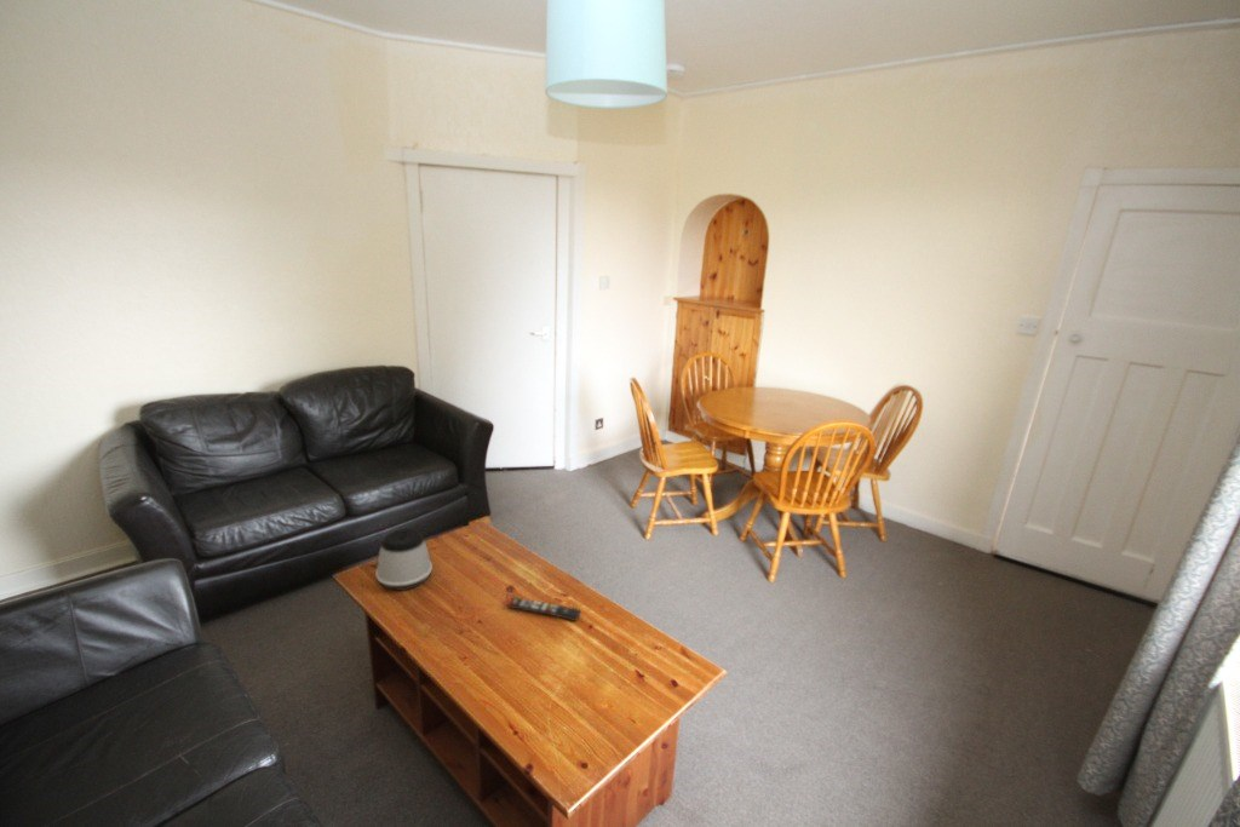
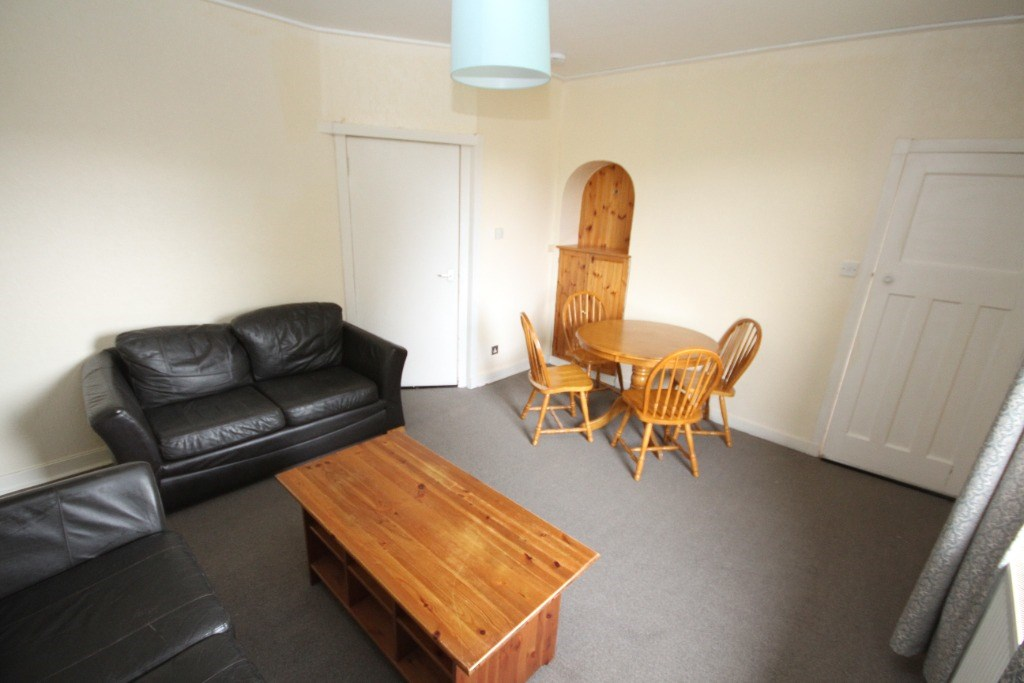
- speaker [374,528,434,591]
- remote control [506,596,582,622]
